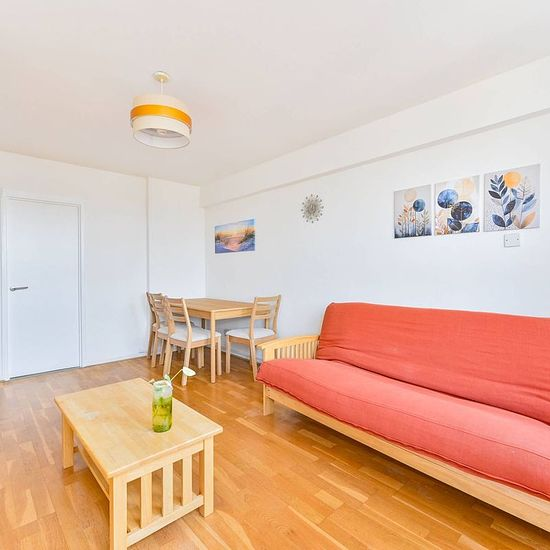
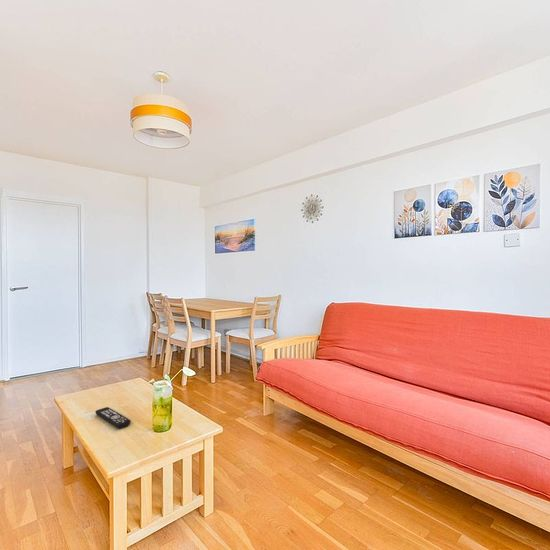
+ remote control [94,406,132,429]
